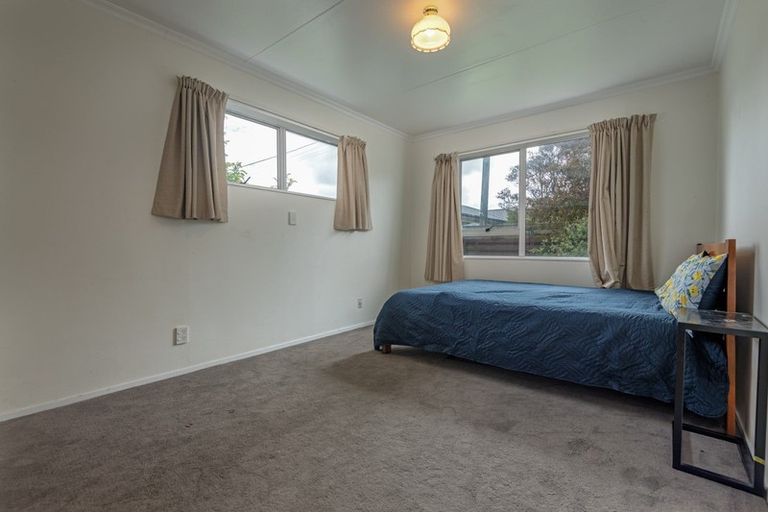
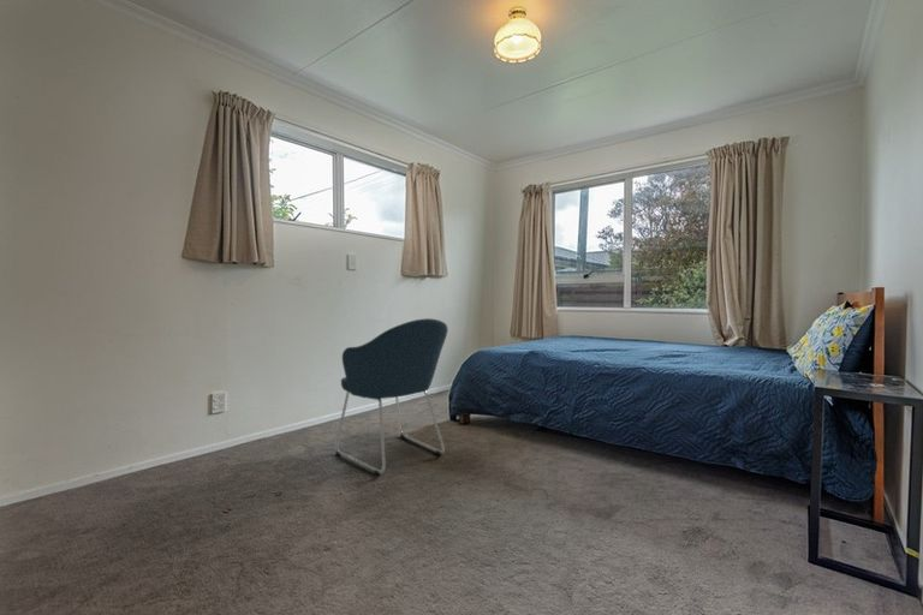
+ chair [334,317,449,476]
